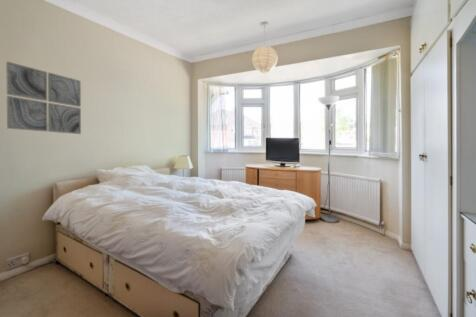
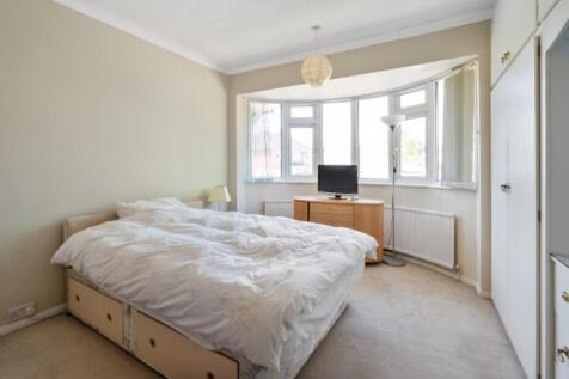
- wall art [5,60,82,135]
